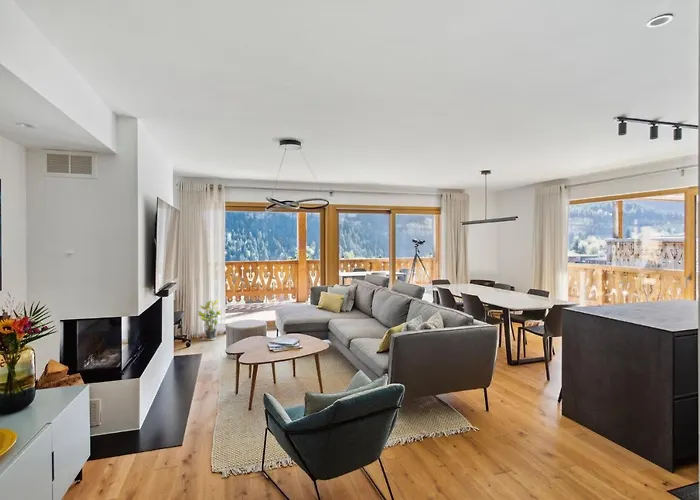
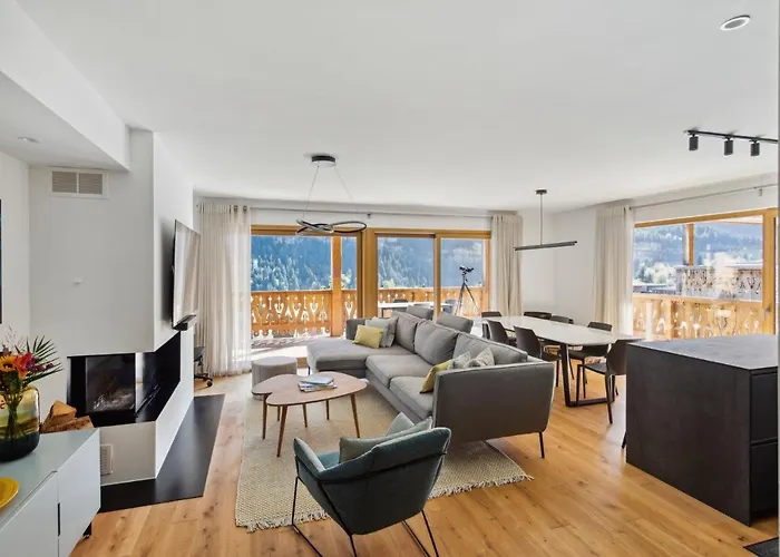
- potted plant [197,298,222,342]
